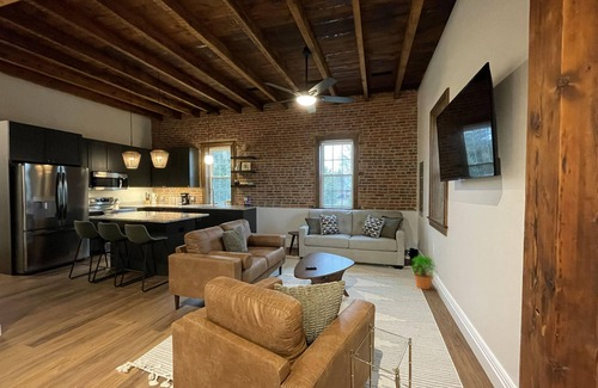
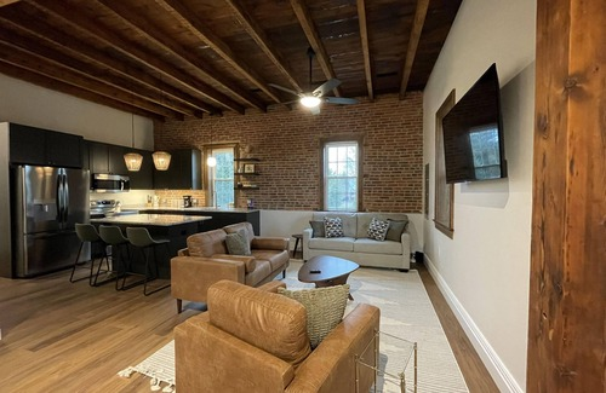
- potted plant [410,253,439,290]
